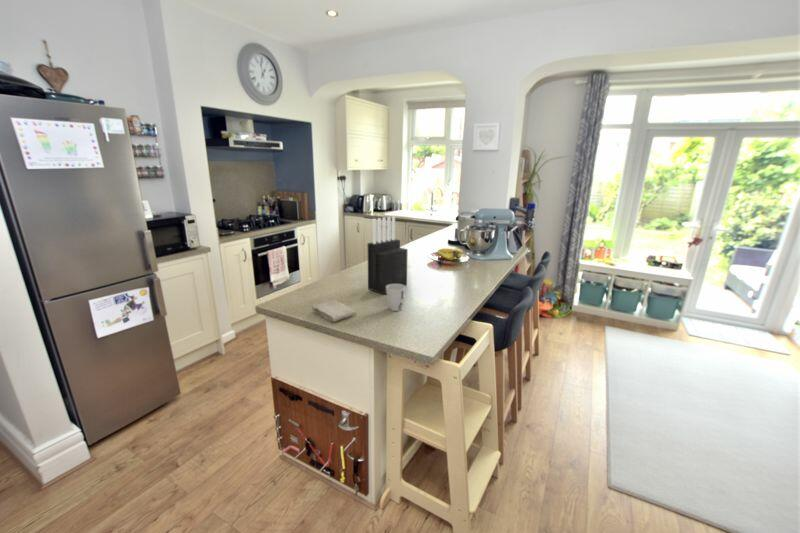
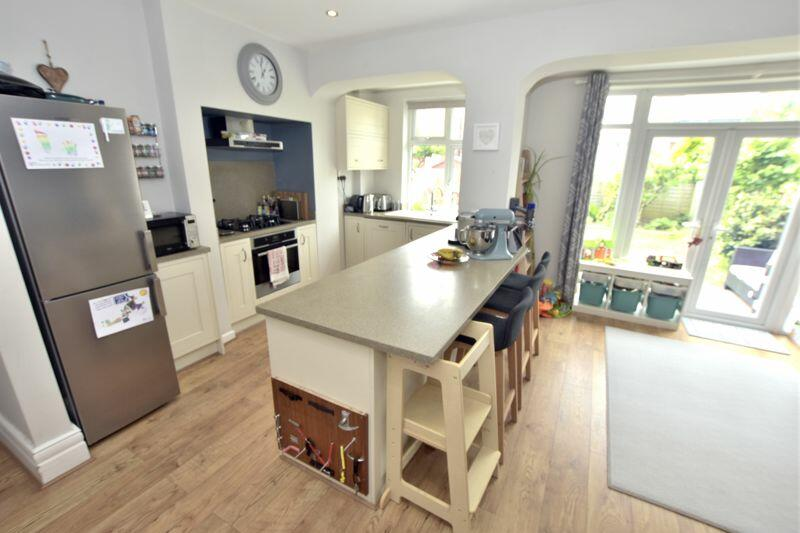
- knife block [367,215,409,295]
- washcloth [311,299,357,323]
- cup [386,284,406,312]
